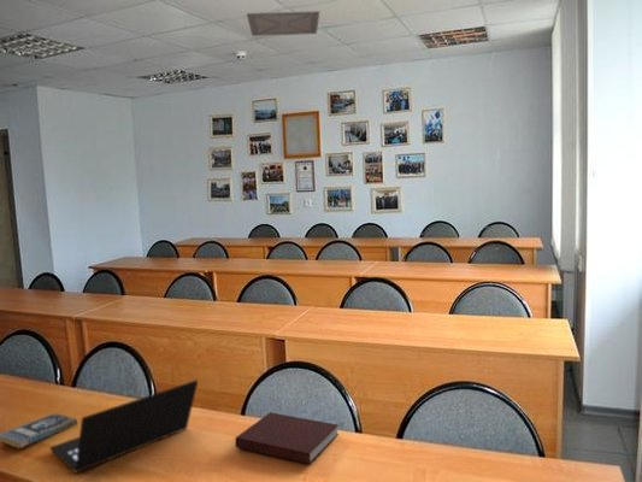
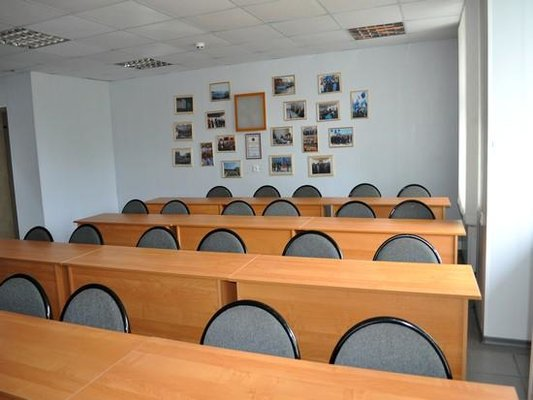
- laptop [49,378,199,474]
- ceiling vent [246,10,322,37]
- book [0,412,78,449]
- notebook [235,411,340,465]
